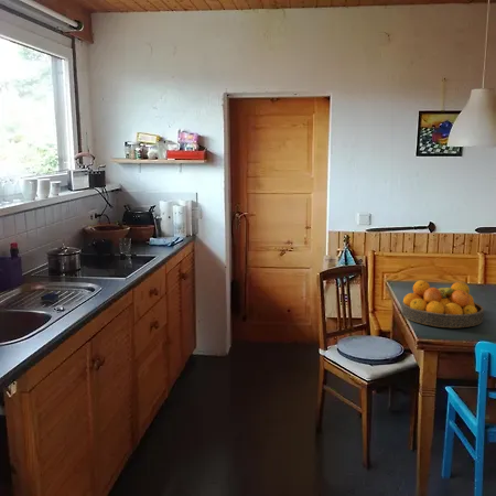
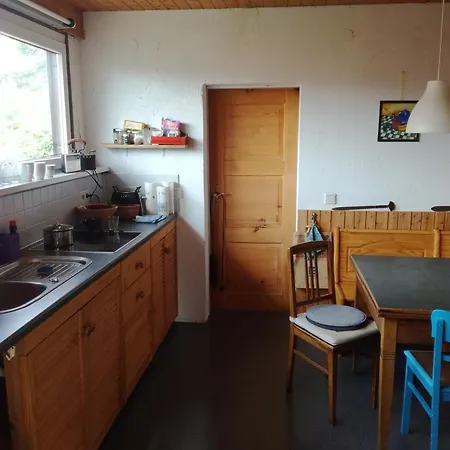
- fruit bowl [401,279,485,328]
